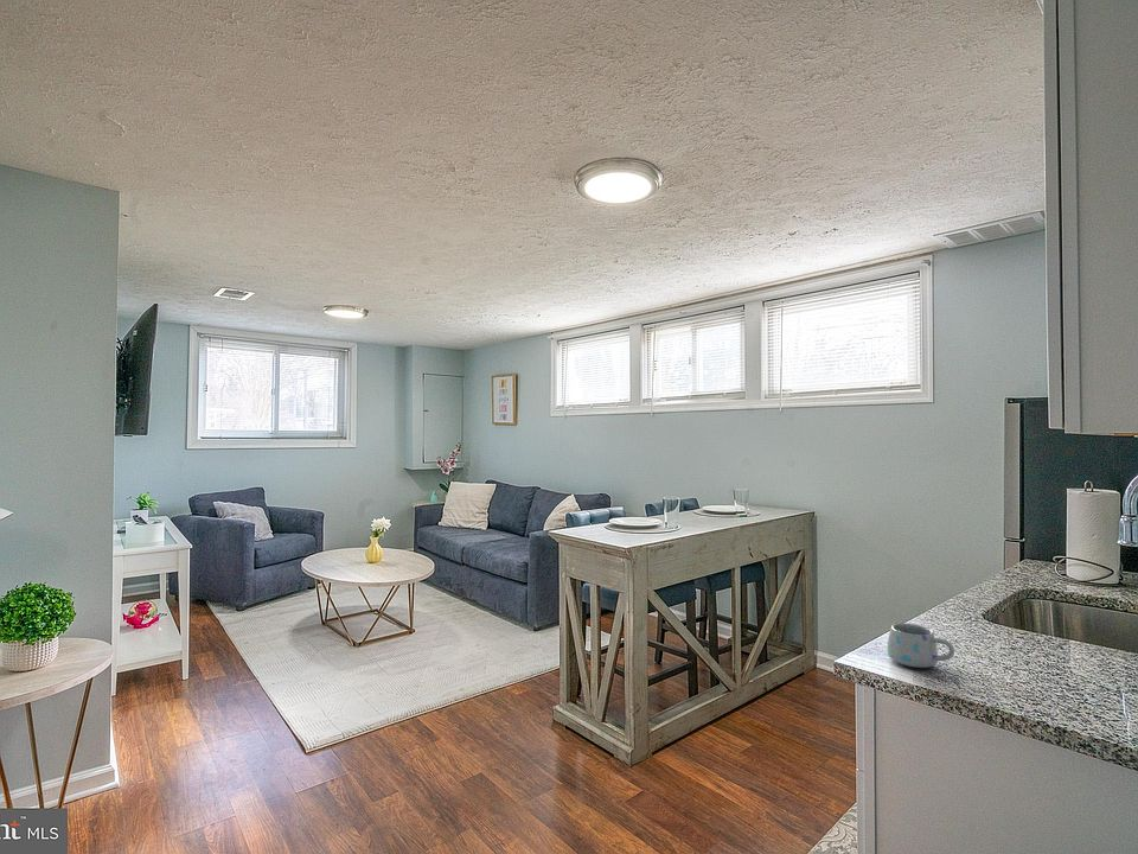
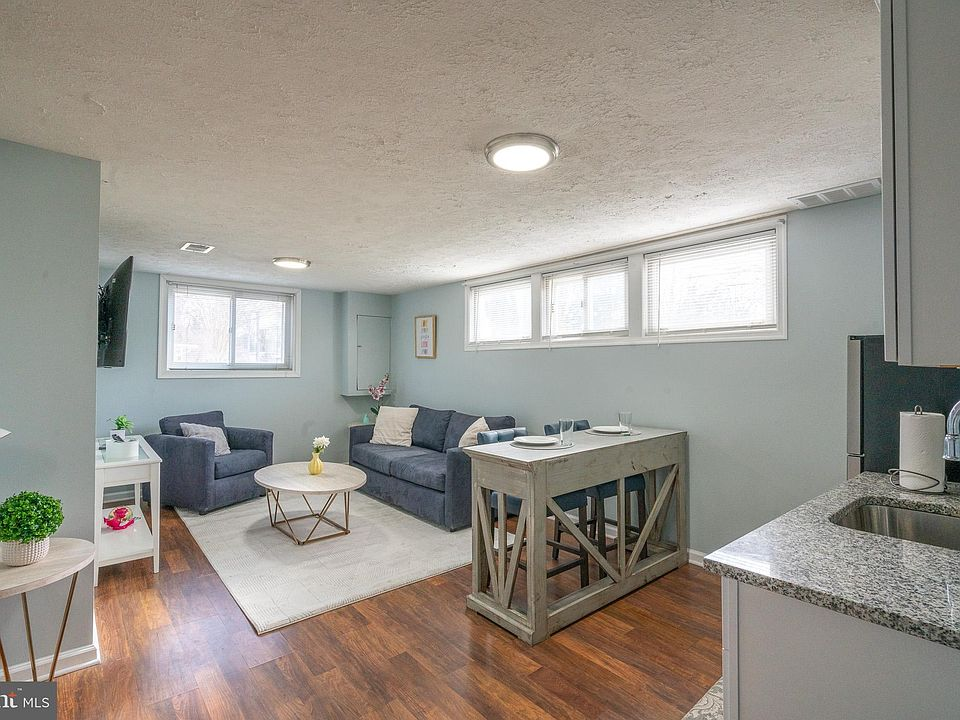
- mug [886,623,955,669]
